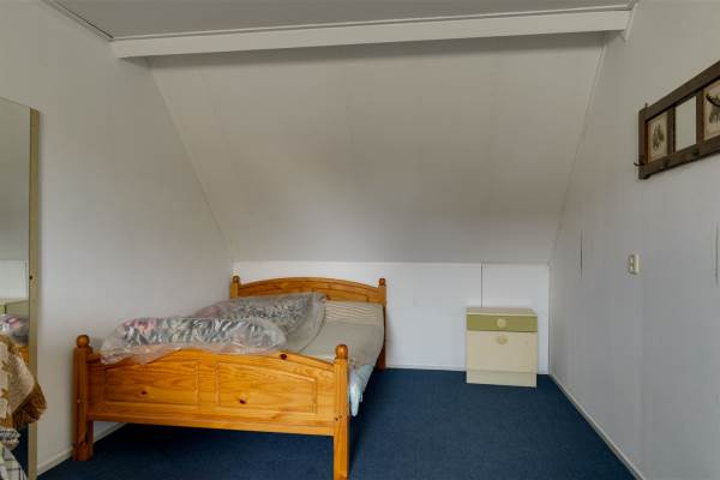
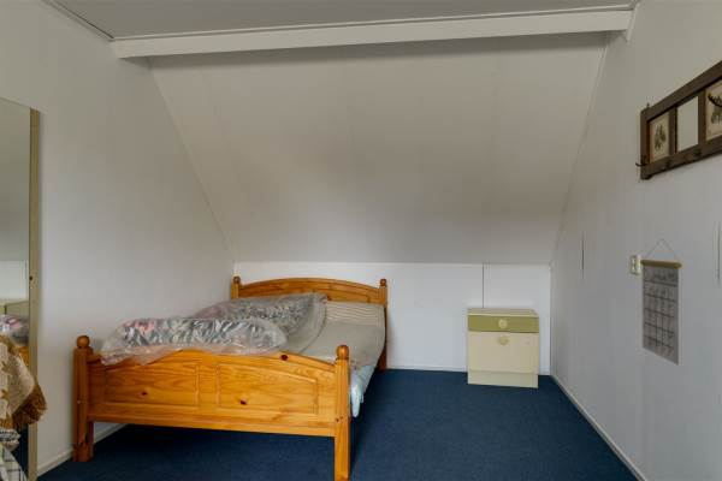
+ calendar [639,238,683,367]
